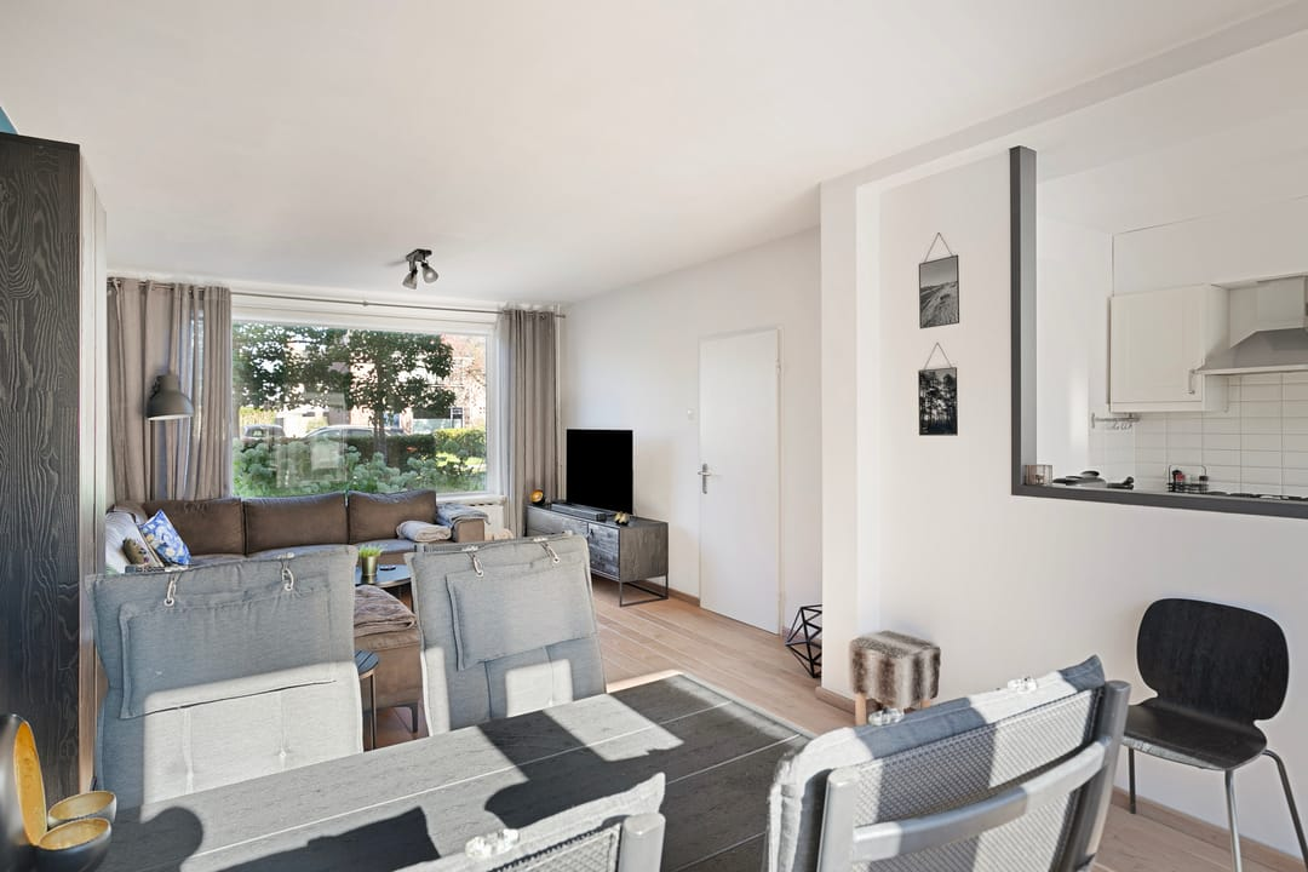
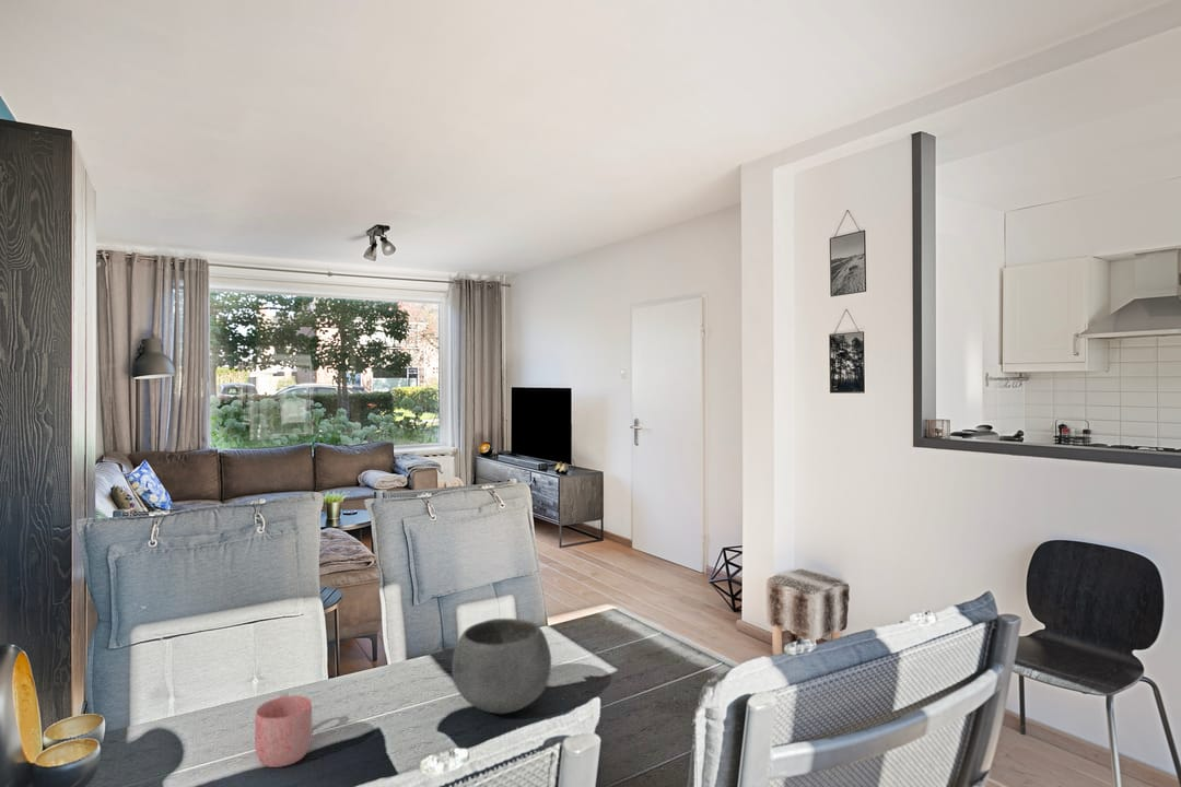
+ mug [254,691,313,768]
+ bowl [451,618,552,715]
